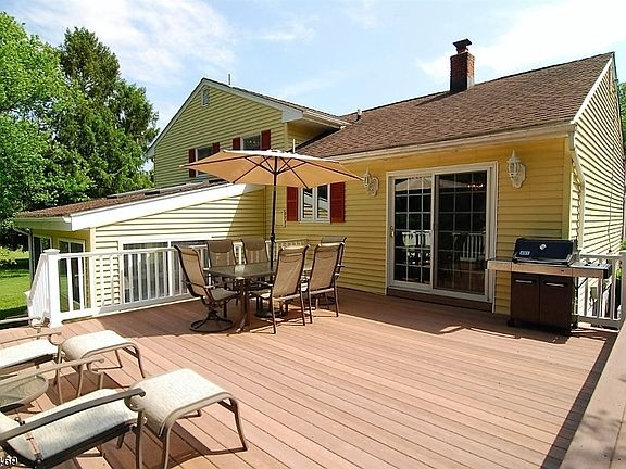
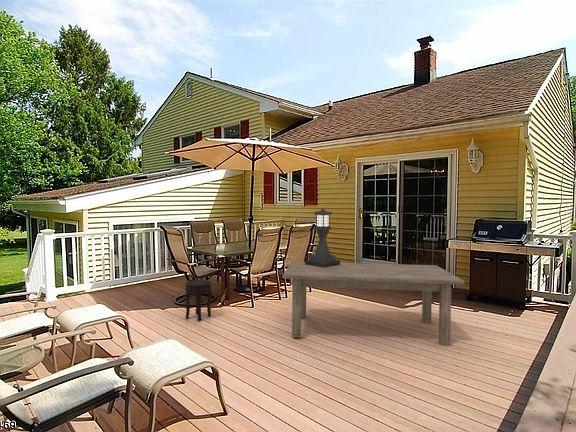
+ dining table [281,260,465,347]
+ side table [184,279,212,322]
+ lantern [304,208,341,268]
